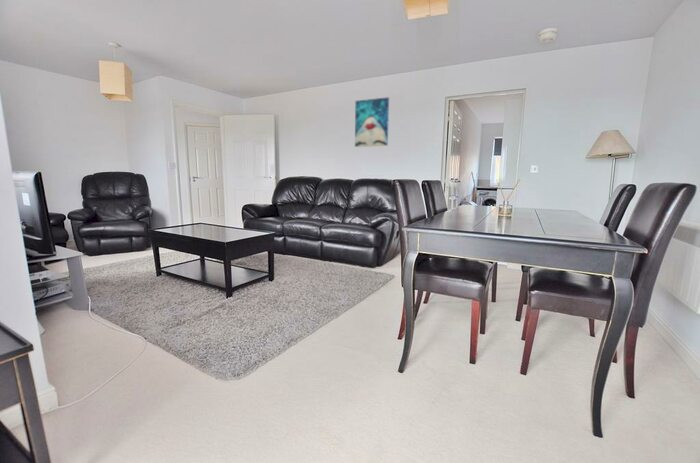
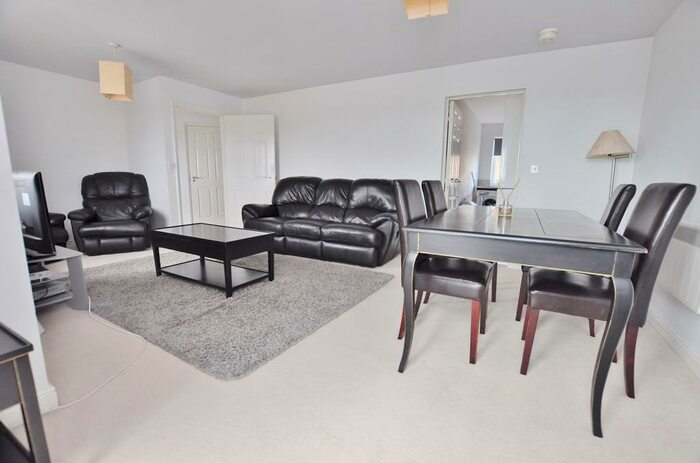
- wall art [354,96,390,148]
